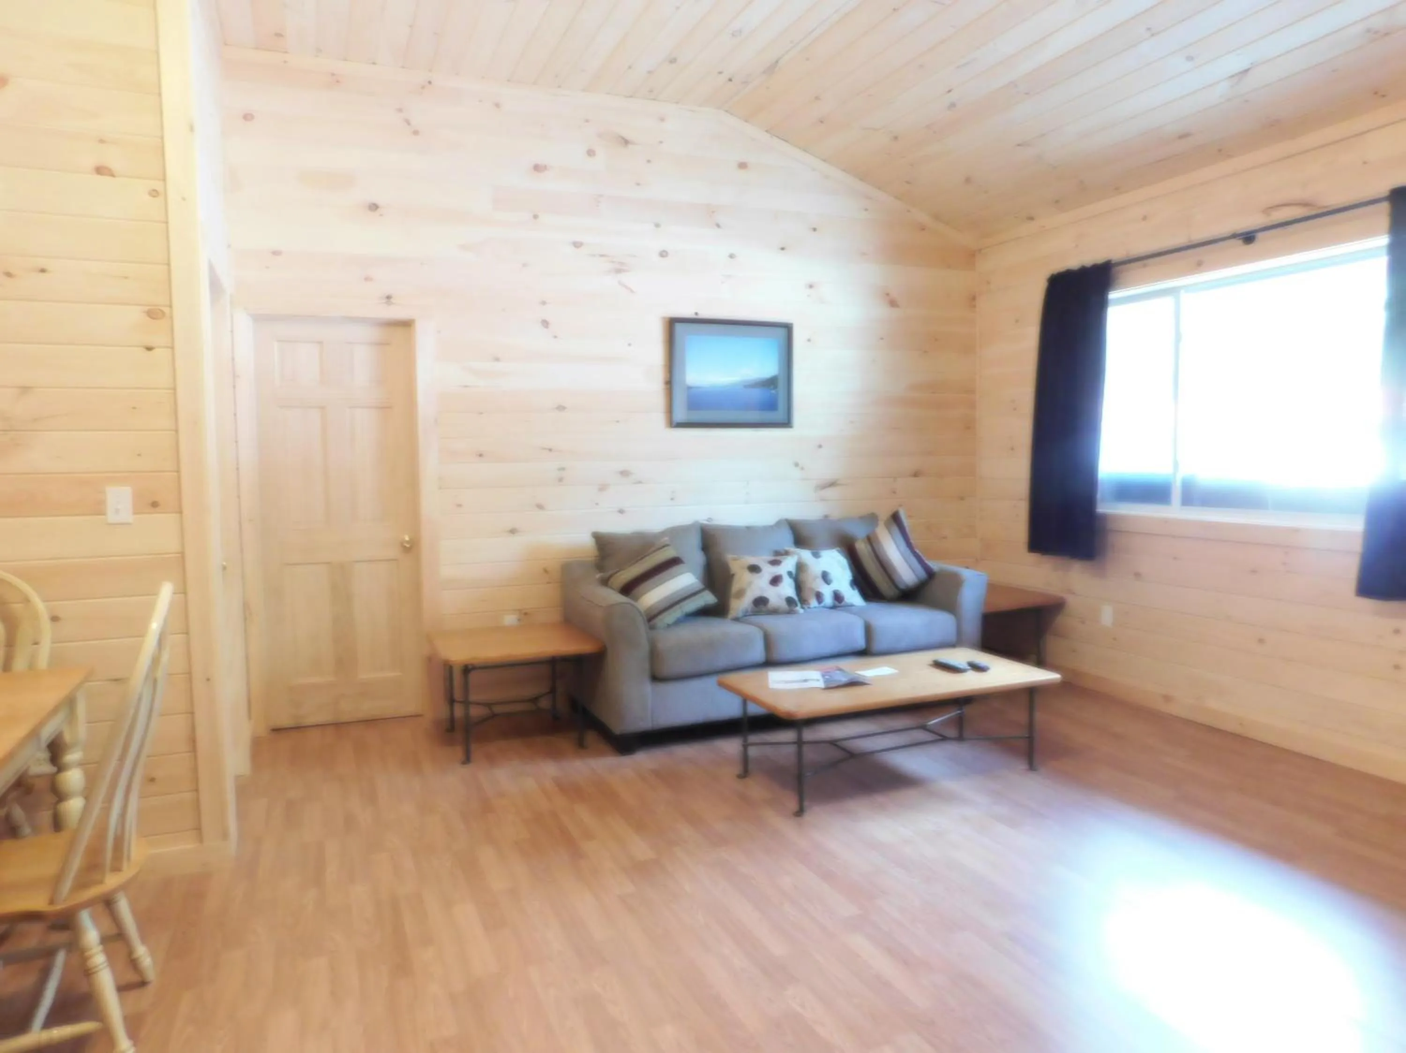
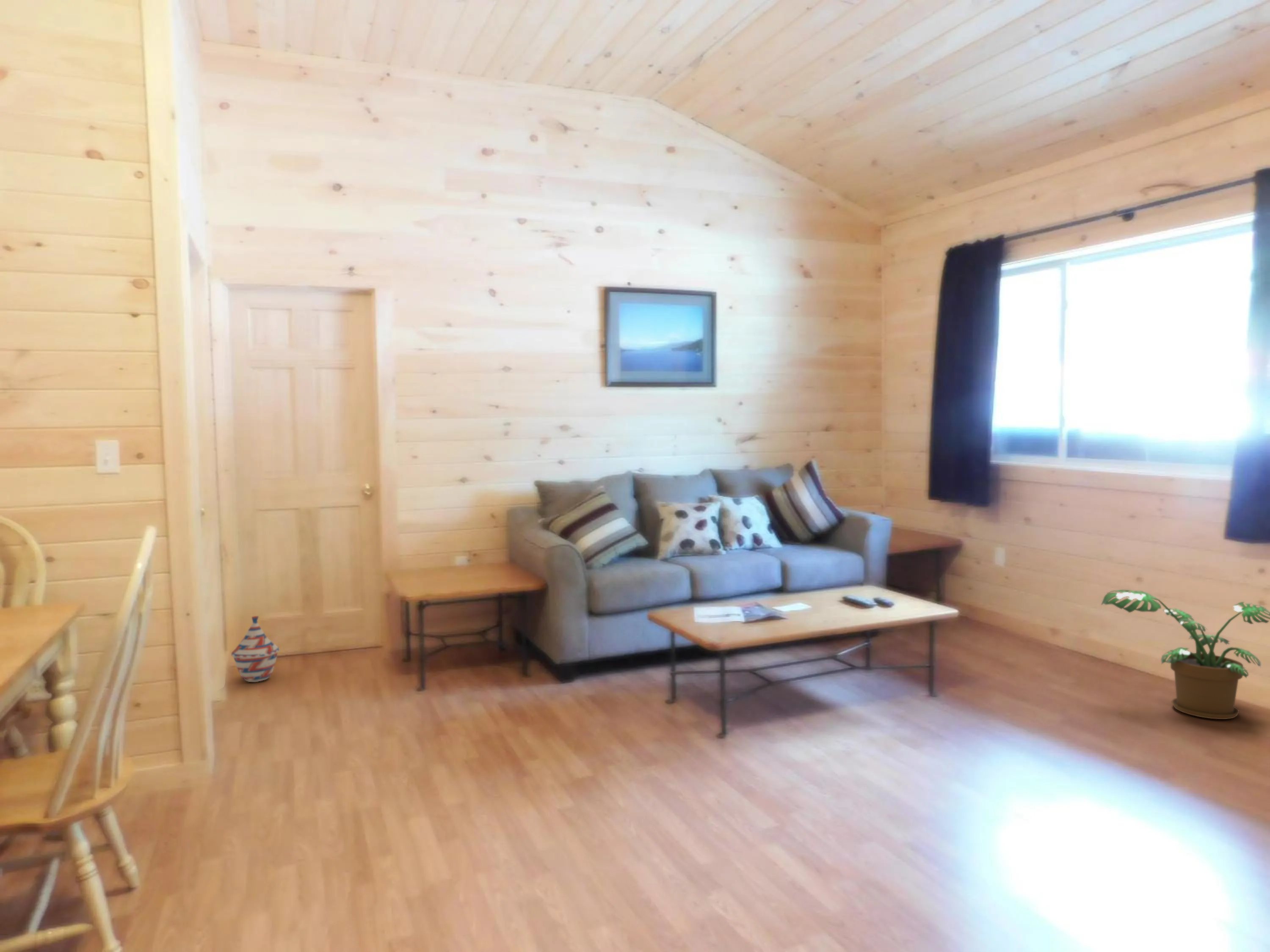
+ potted plant [1101,589,1270,720]
+ woven basket [231,616,280,682]
